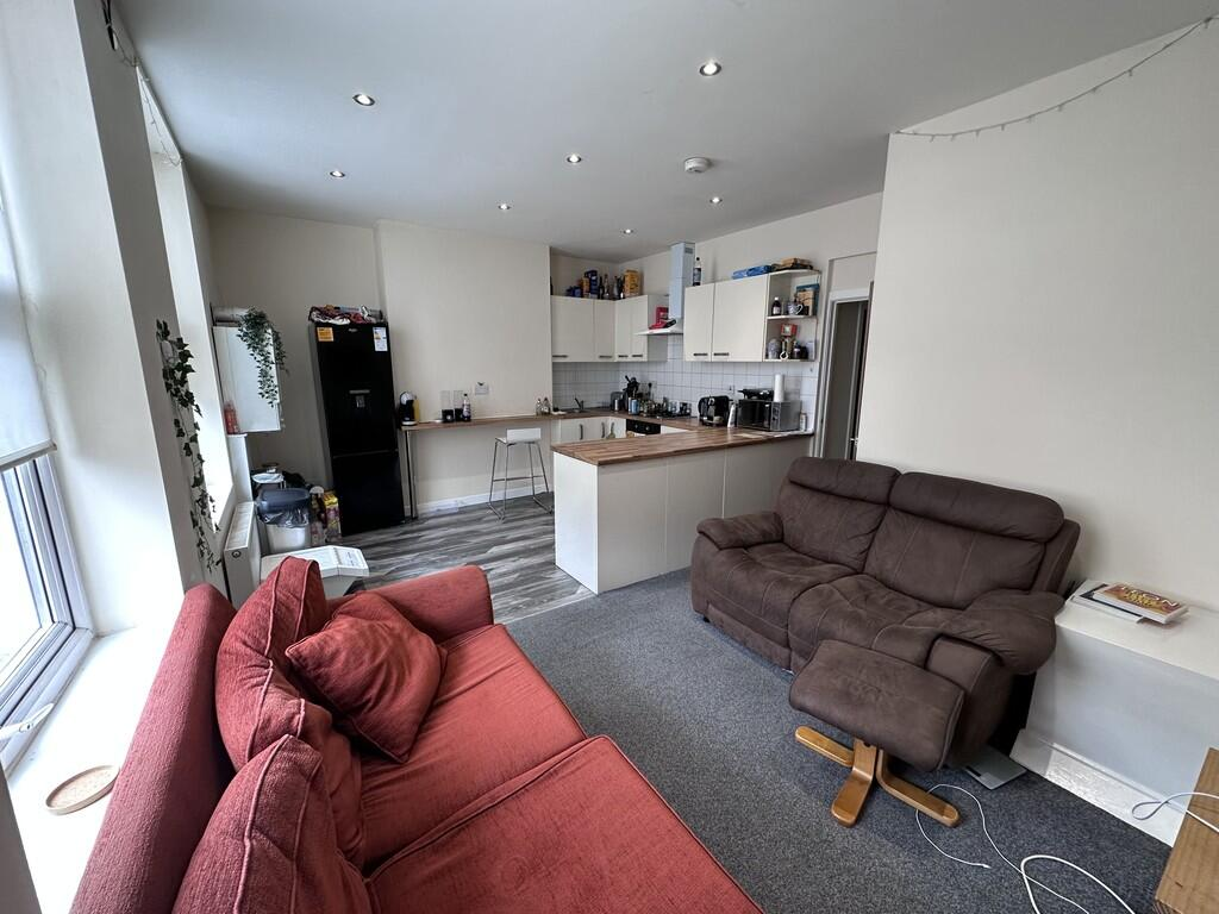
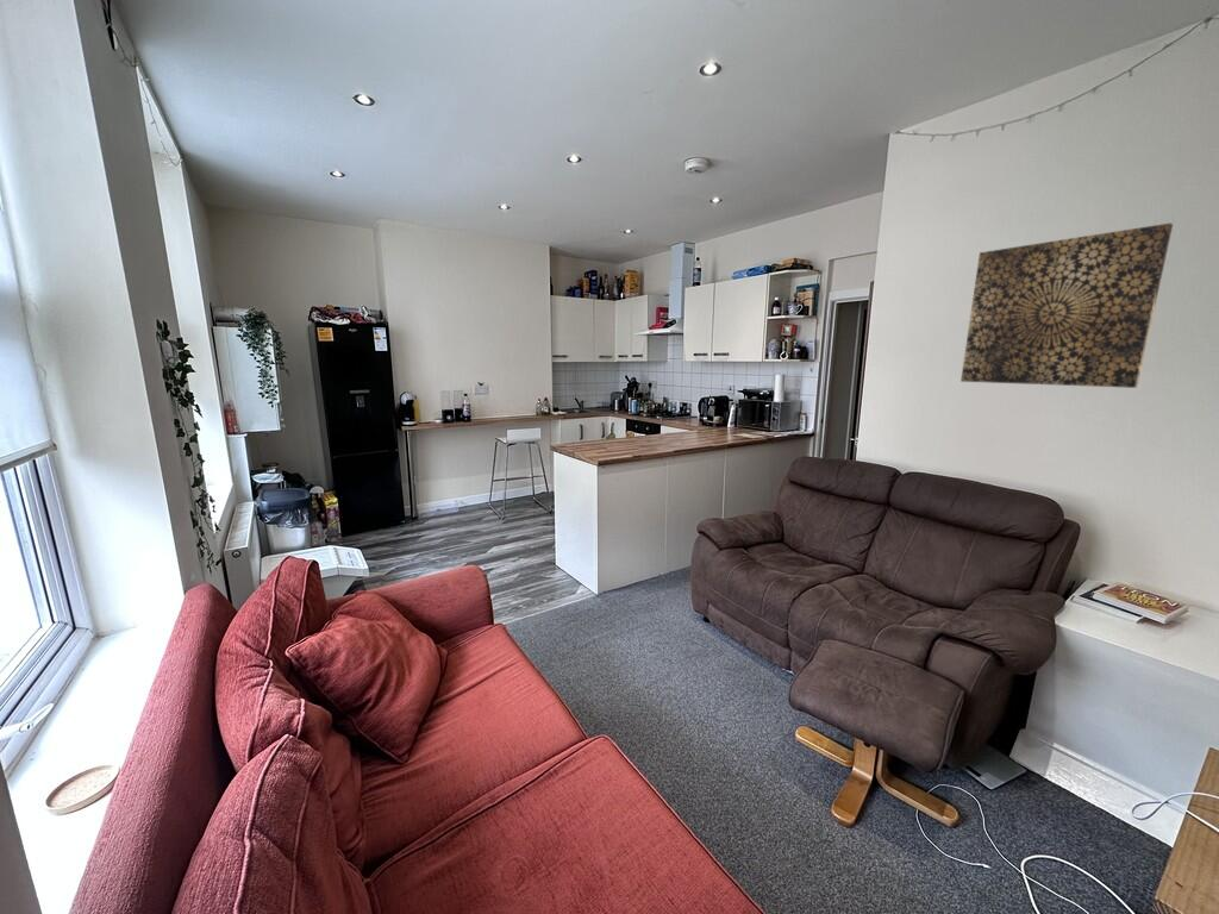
+ wall art [959,223,1174,389]
